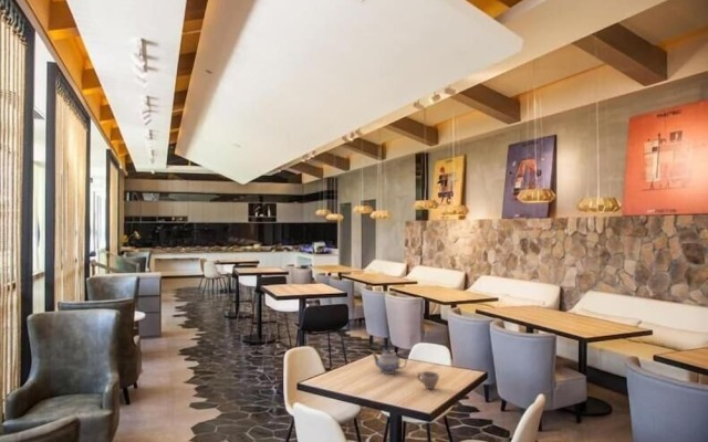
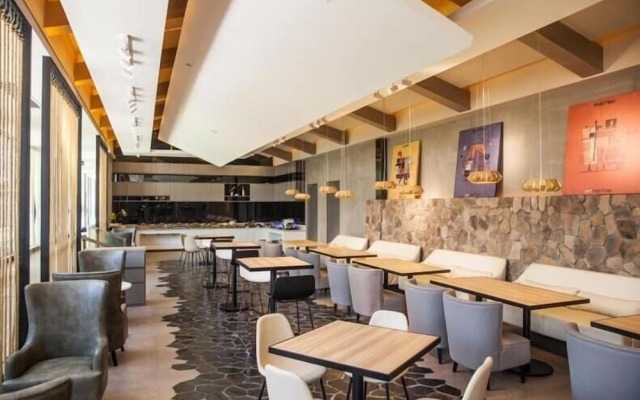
- teapot [371,348,408,375]
- cup [416,370,440,390]
